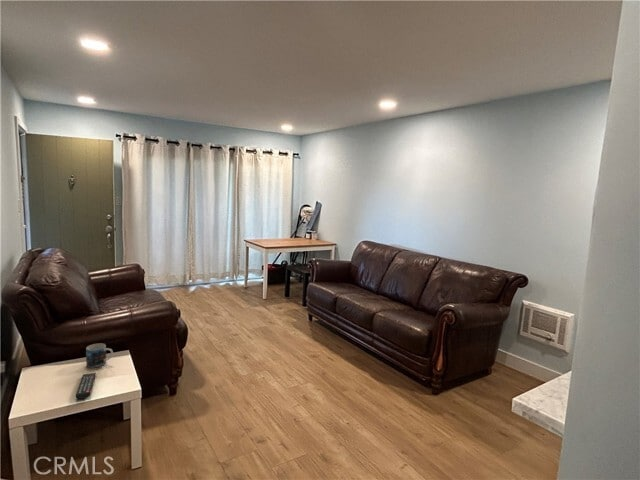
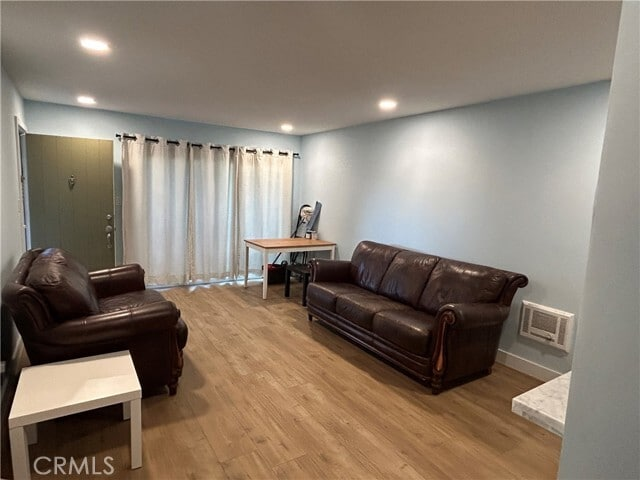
- remote control [75,372,97,400]
- mug [85,343,114,368]
